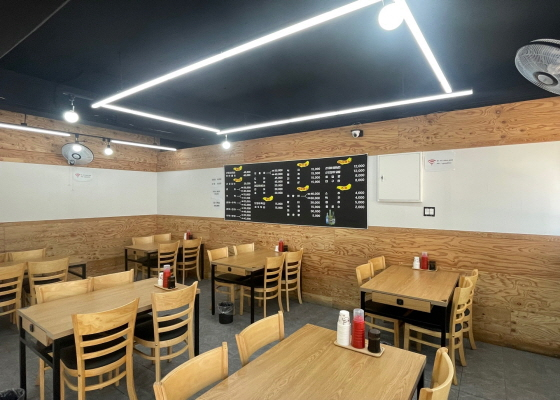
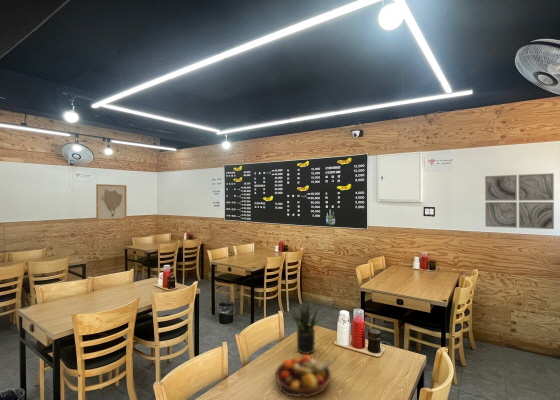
+ wall art [484,172,555,230]
+ wall art [95,183,127,222]
+ fruit bowl [274,354,336,399]
+ potted plant [288,300,320,355]
